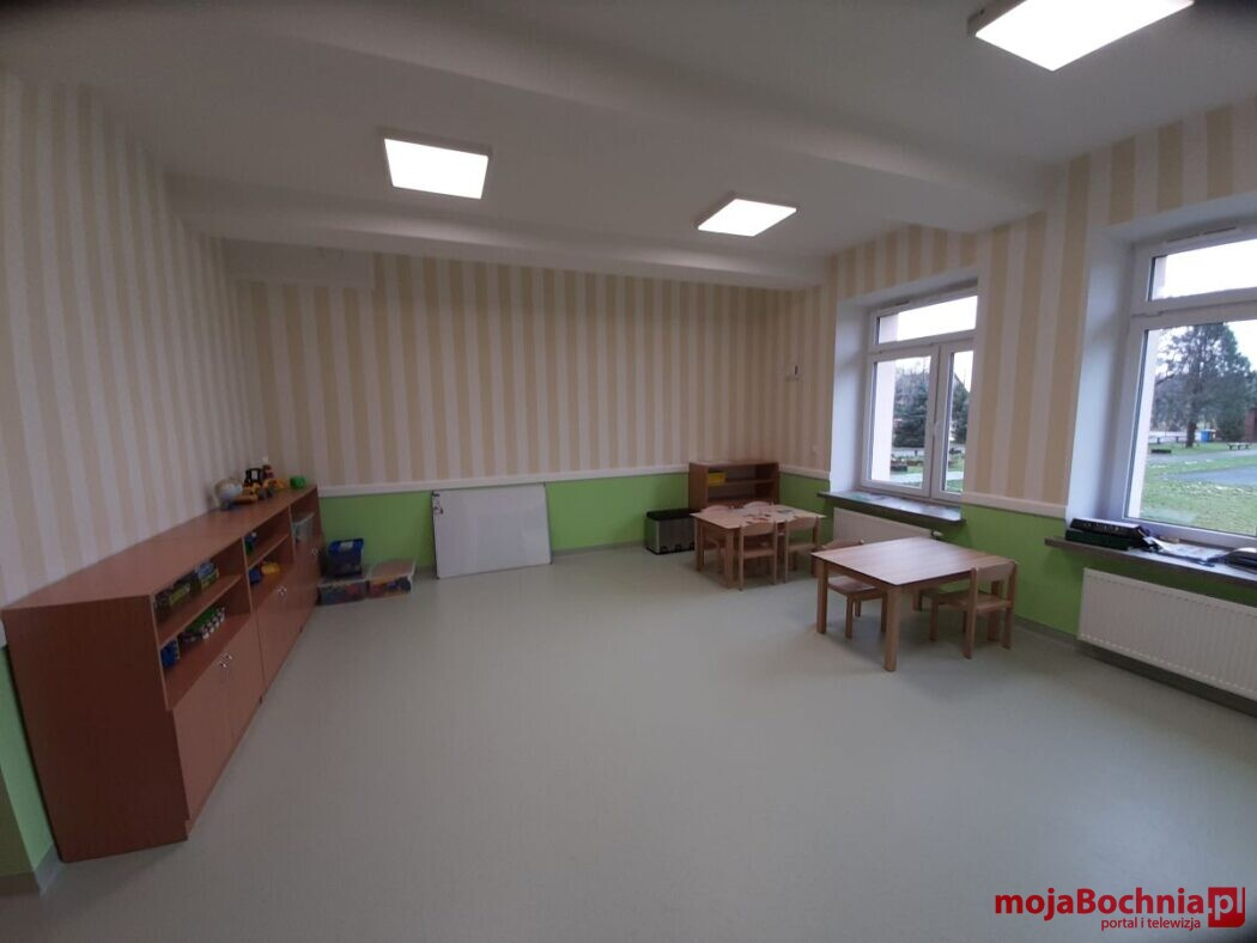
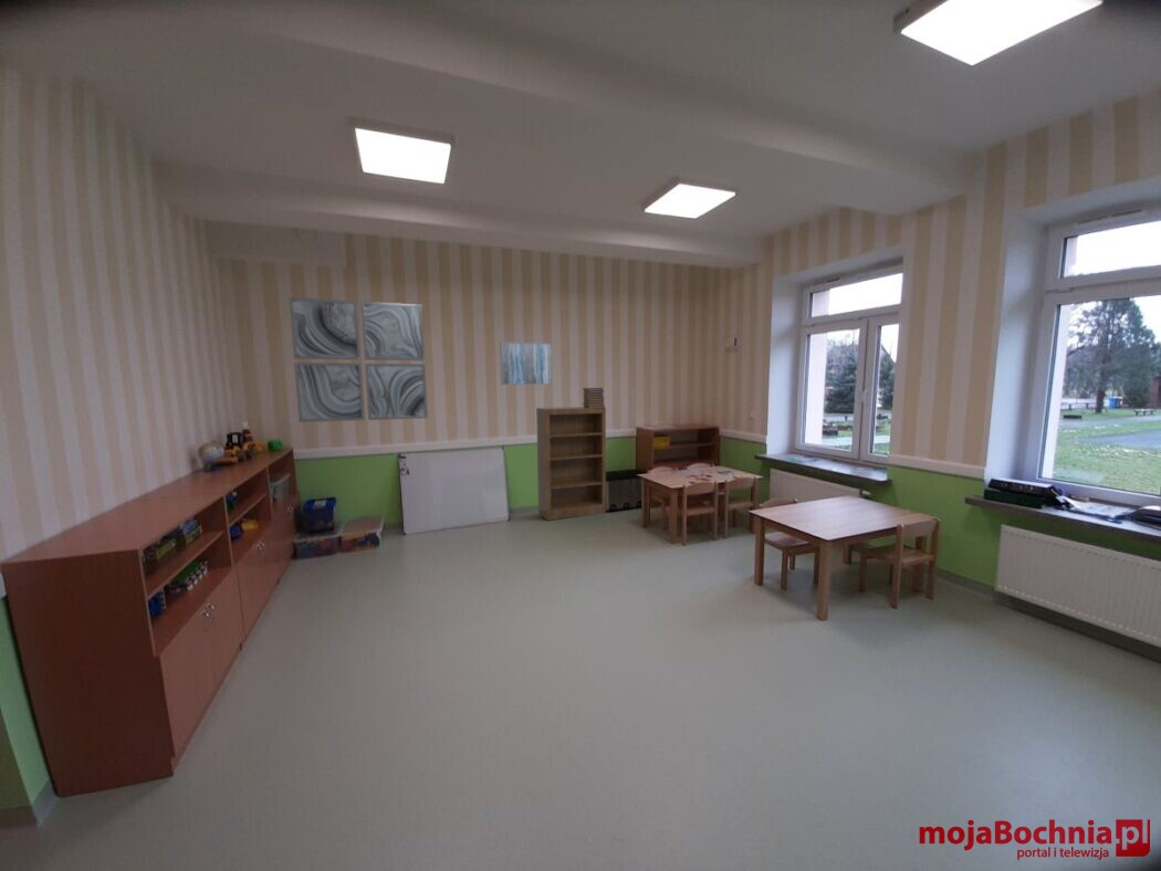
+ bookshelf [535,406,607,522]
+ book stack [582,387,606,408]
+ wall art [500,340,553,386]
+ wall art [287,296,429,423]
